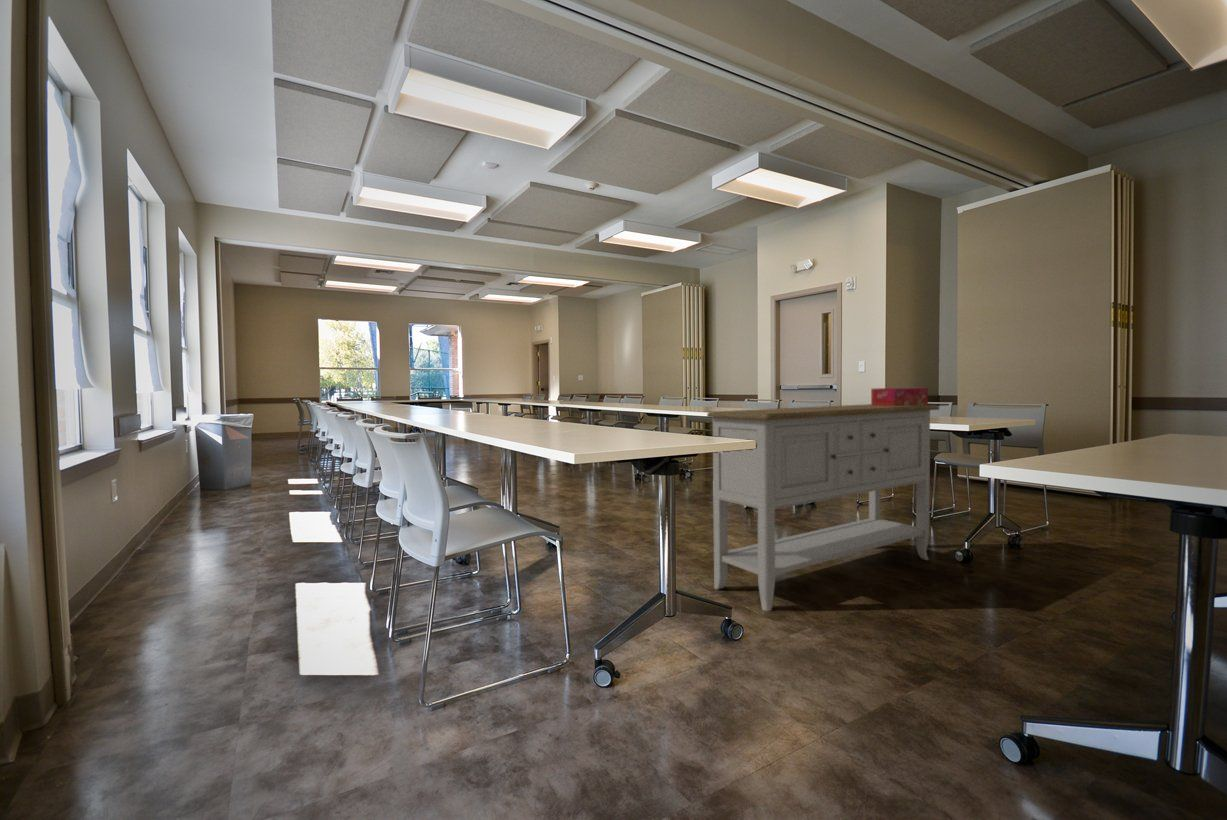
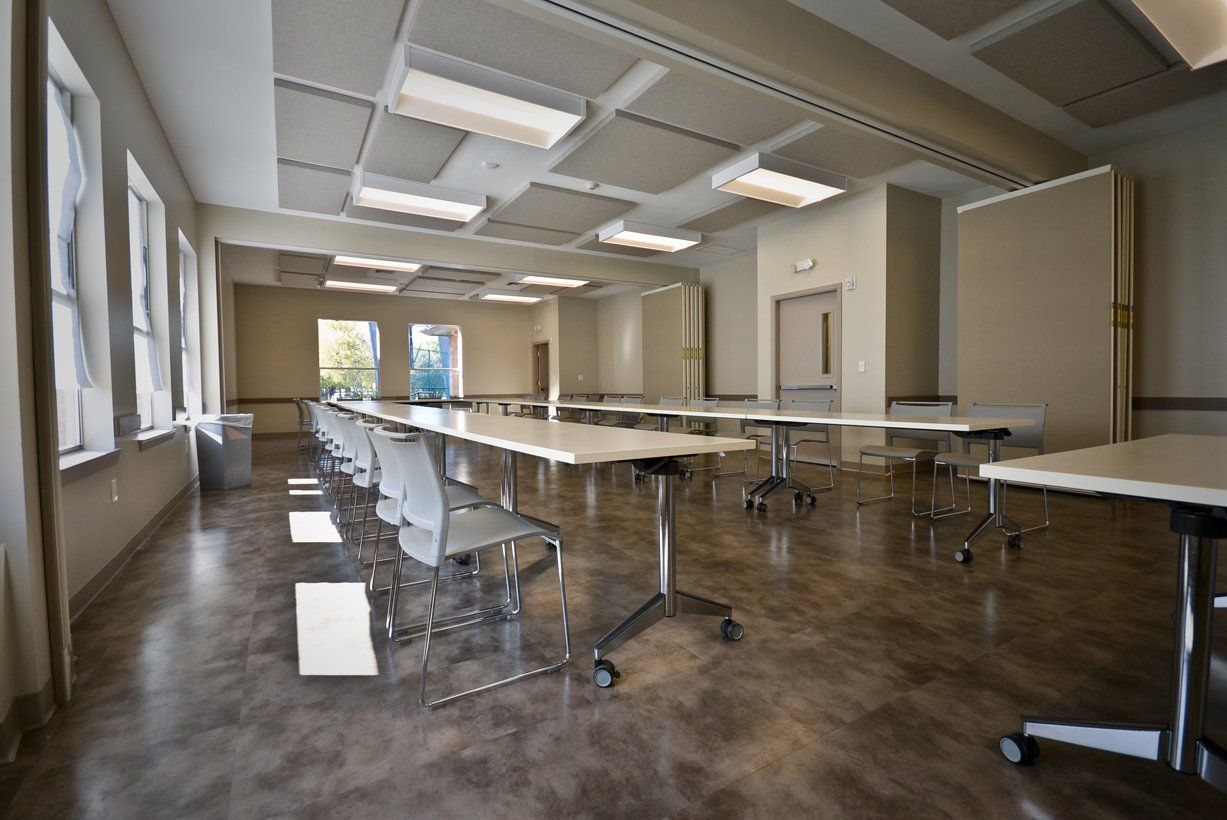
- sideboard [706,403,941,612]
- tissue box [870,387,929,406]
